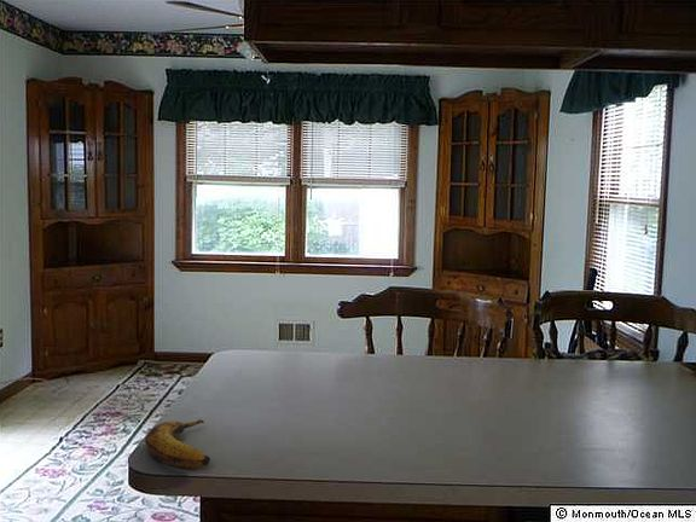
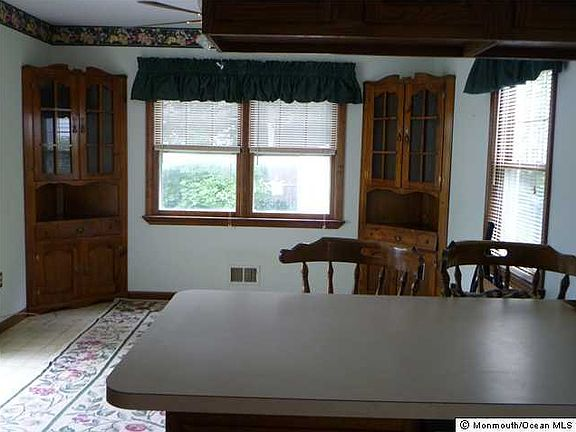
- banana [144,418,211,470]
